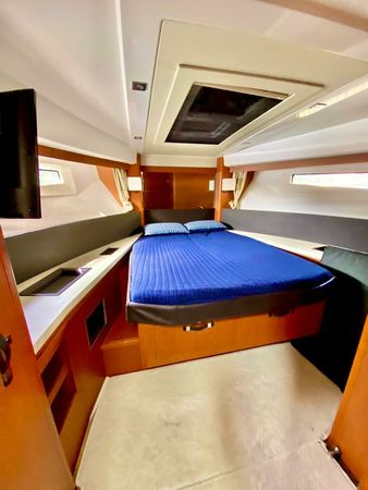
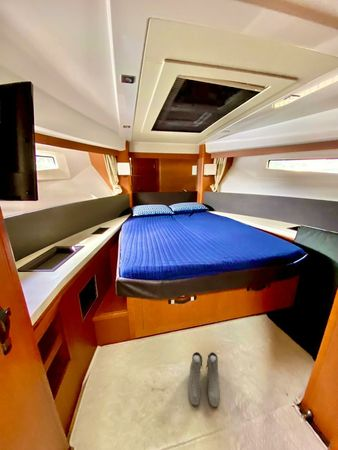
+ boots [188,351,221,408]
